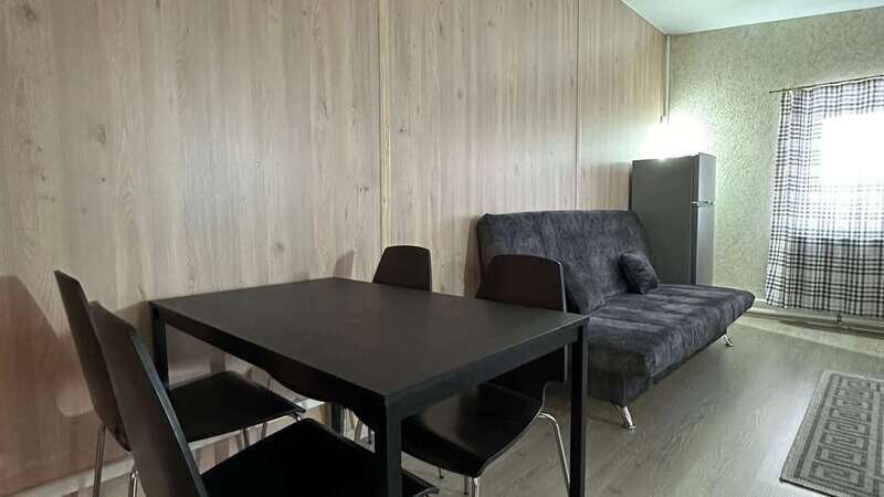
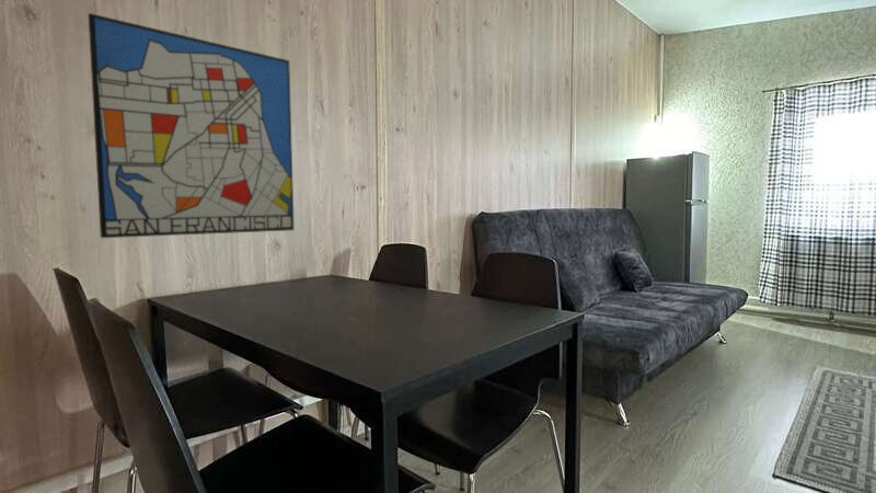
+ wall art [88,12,296,239]
